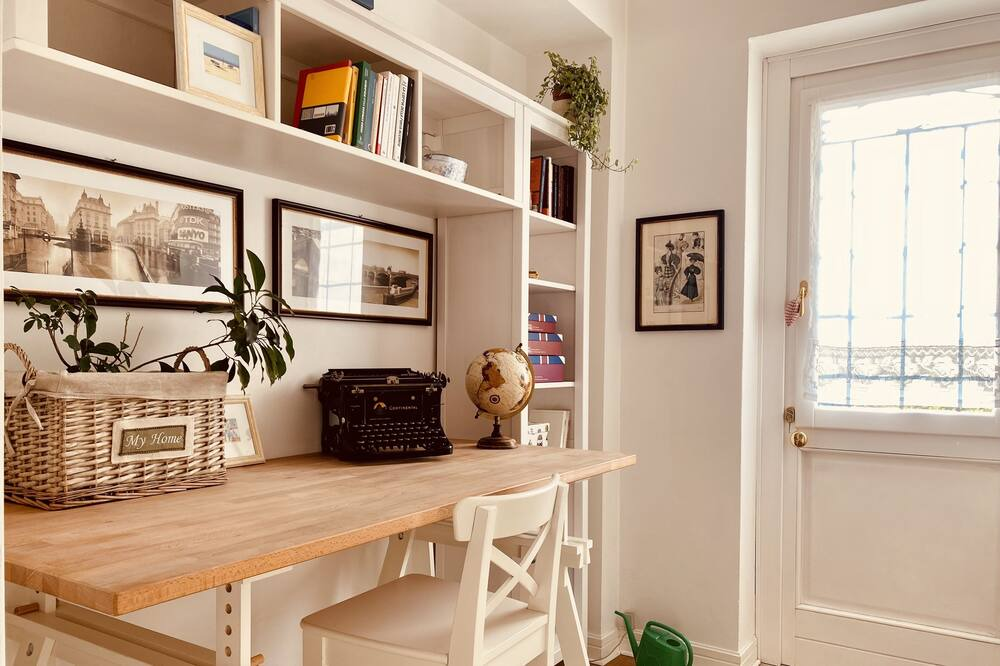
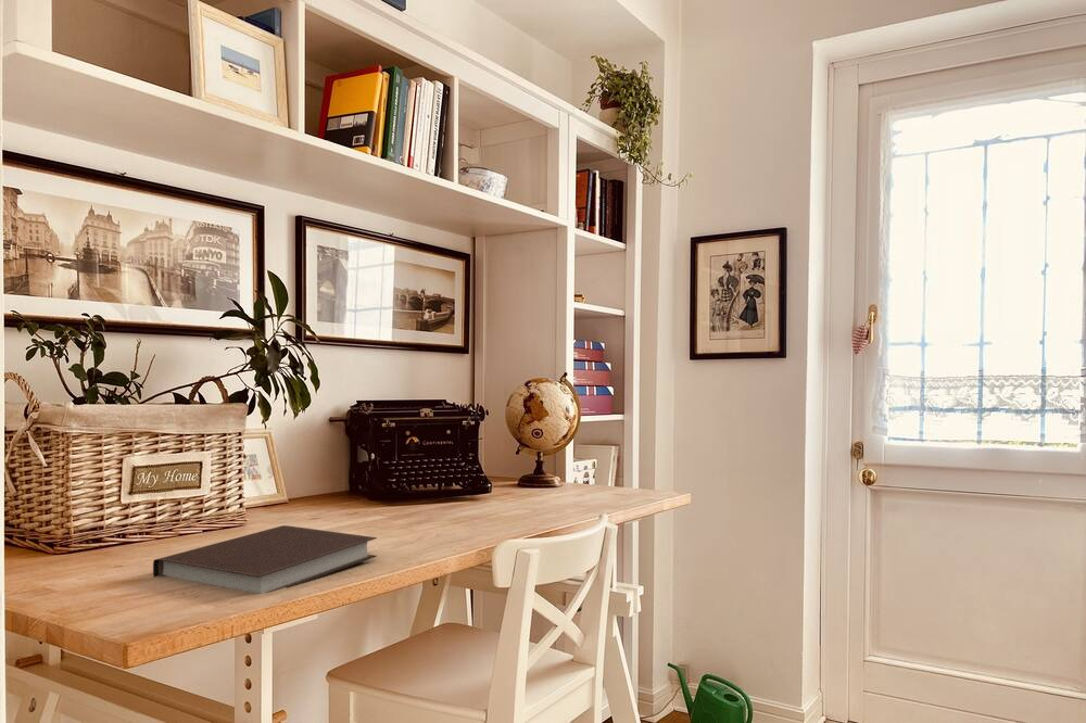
+ notebook [152,524,378,595]
